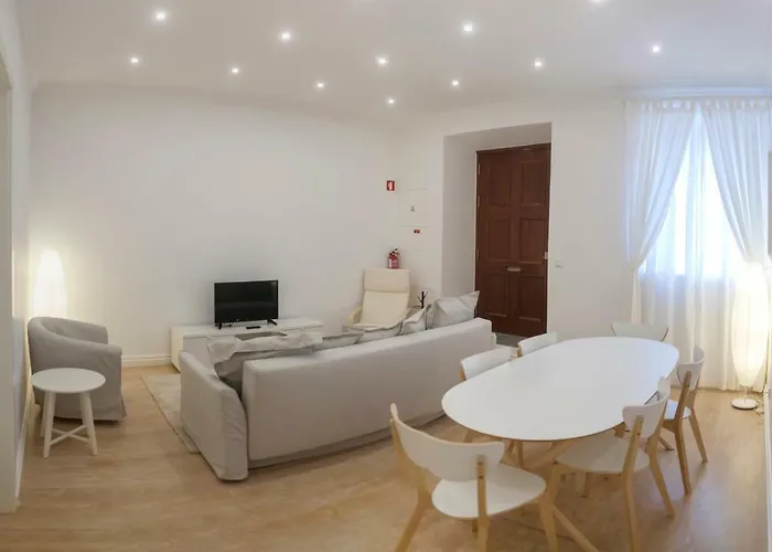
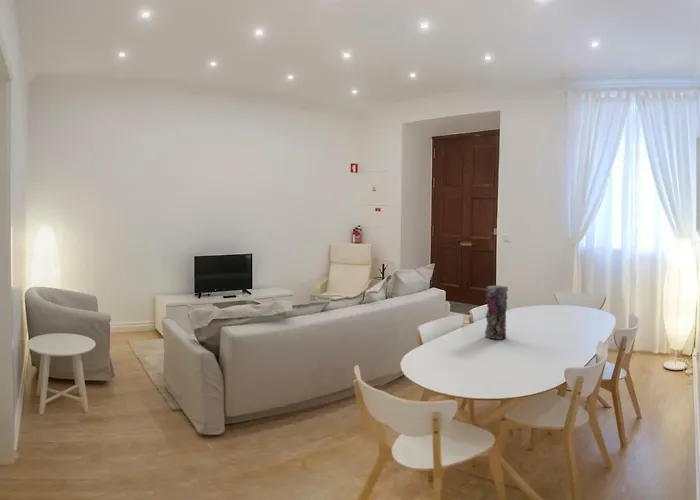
+ vase [484,284,509,340]
